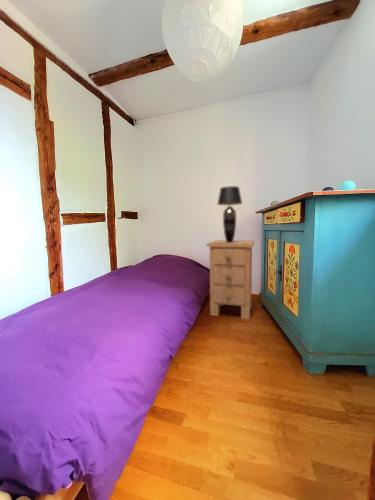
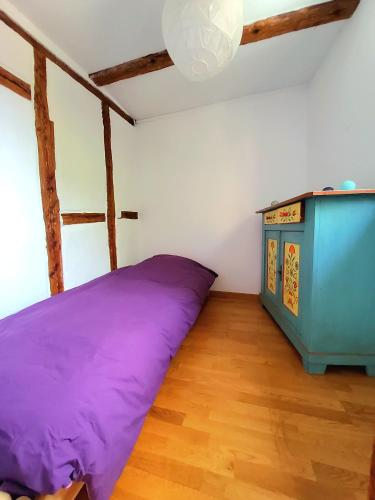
- table lamp [216,185,243,243]
- nightstand [206,240,255,321]
